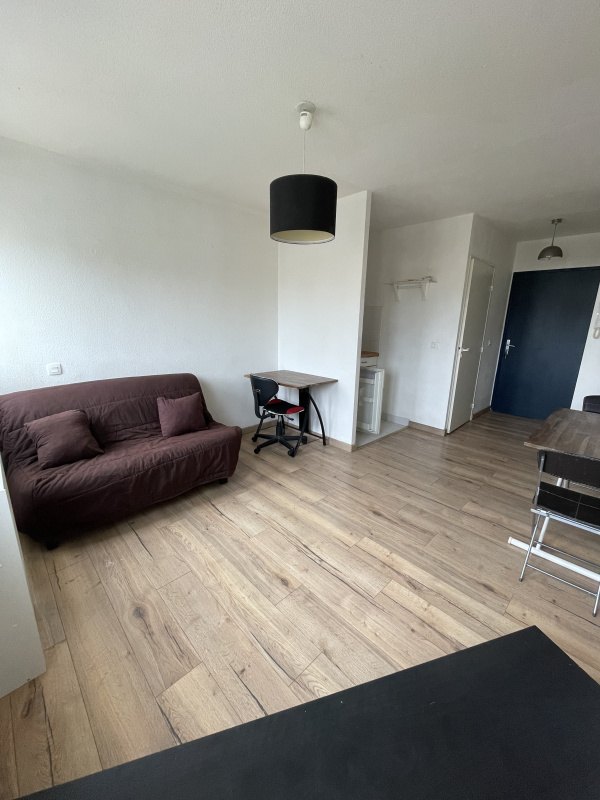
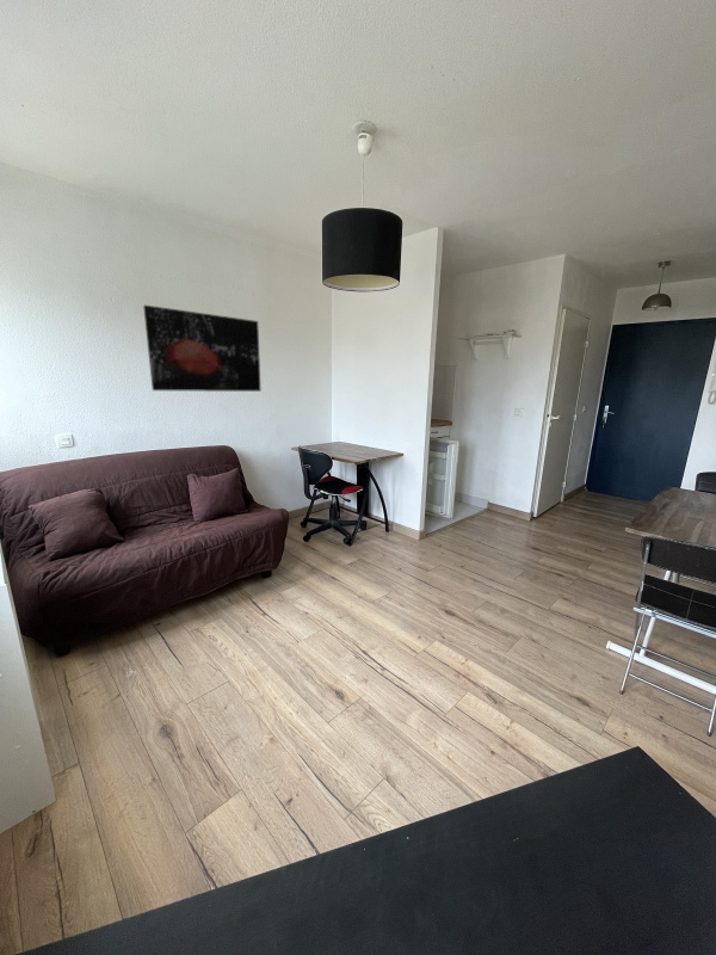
+ wall art [142,304,263,393]
